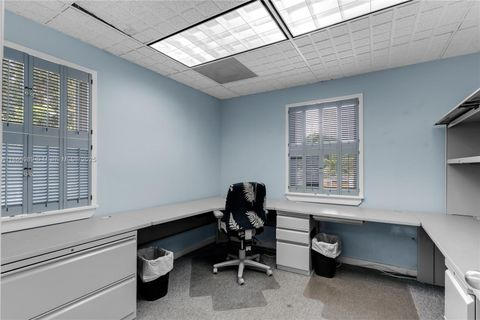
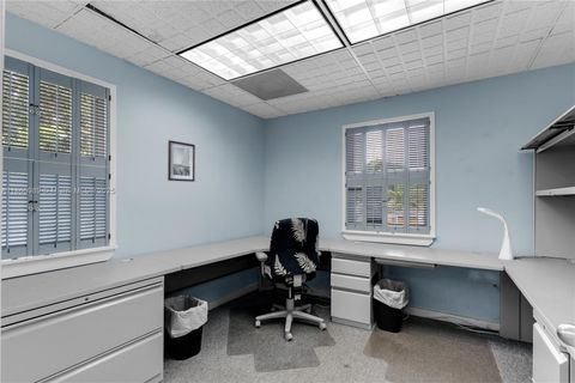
+ wall art [167,139,196,183]
+ desk lamp [477,207,515,261]
